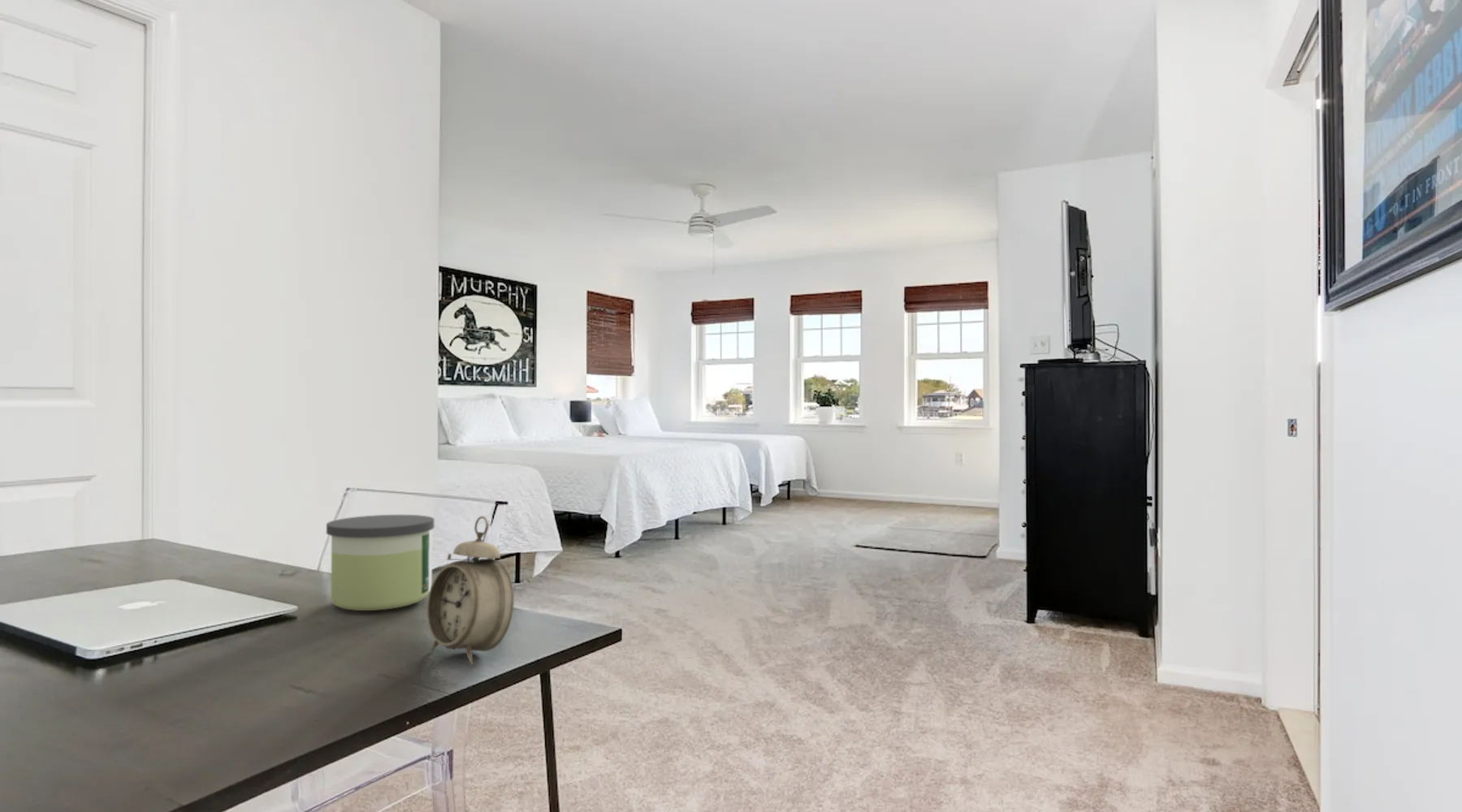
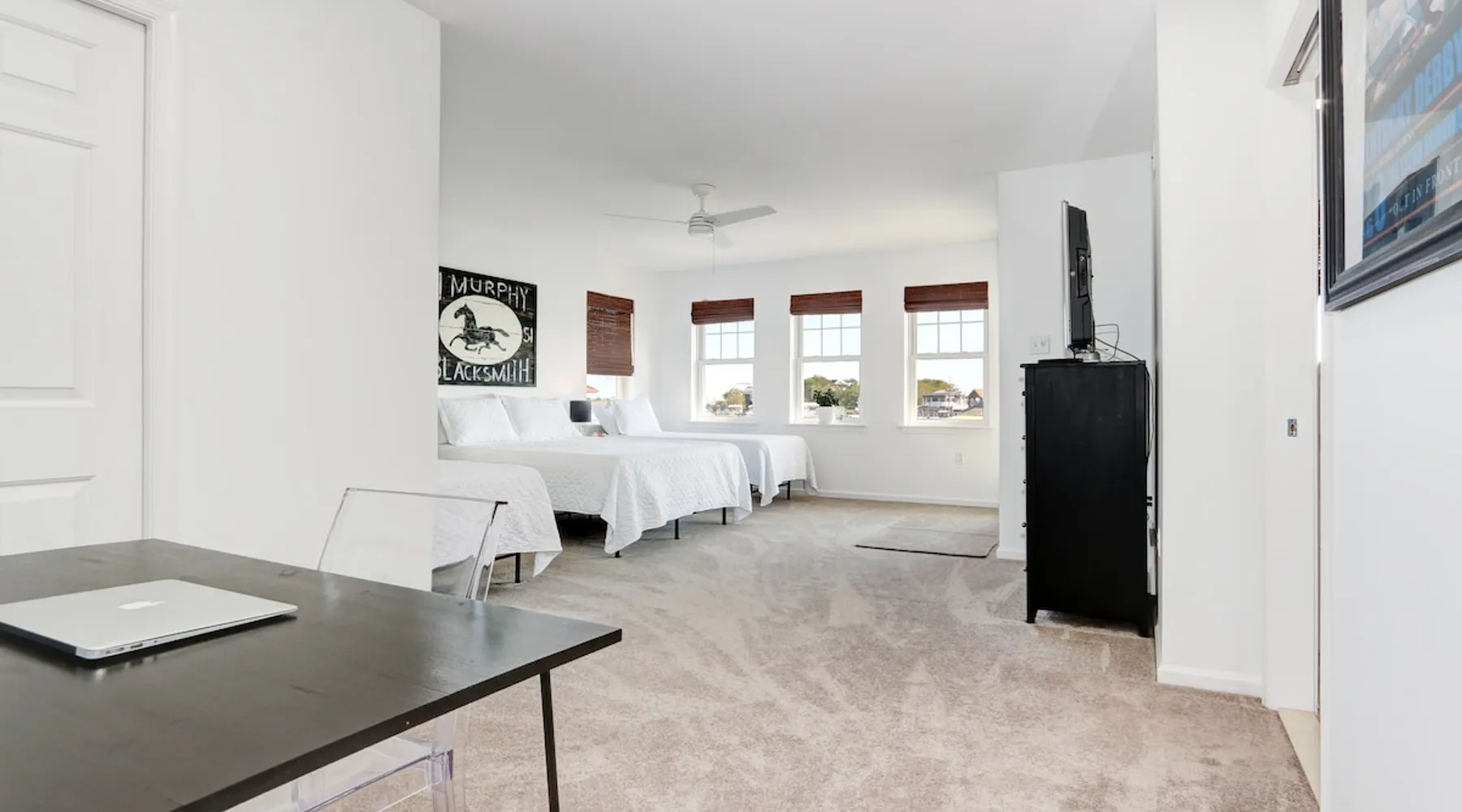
- alarm clock [426,516,515,666]
- candle [326,514,435,611]
